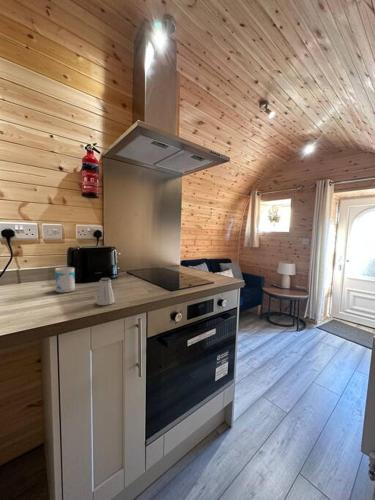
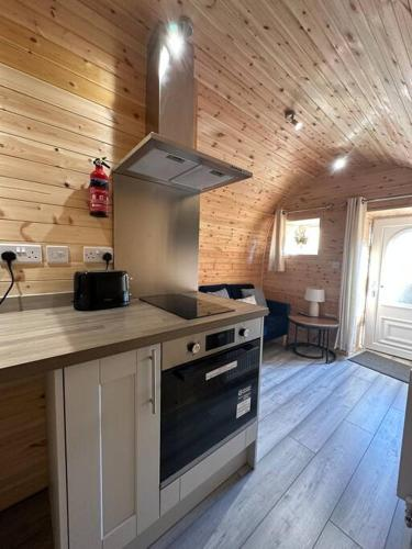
- mug [54,266,76,293]
- saltshaker [95,277,116,306]
